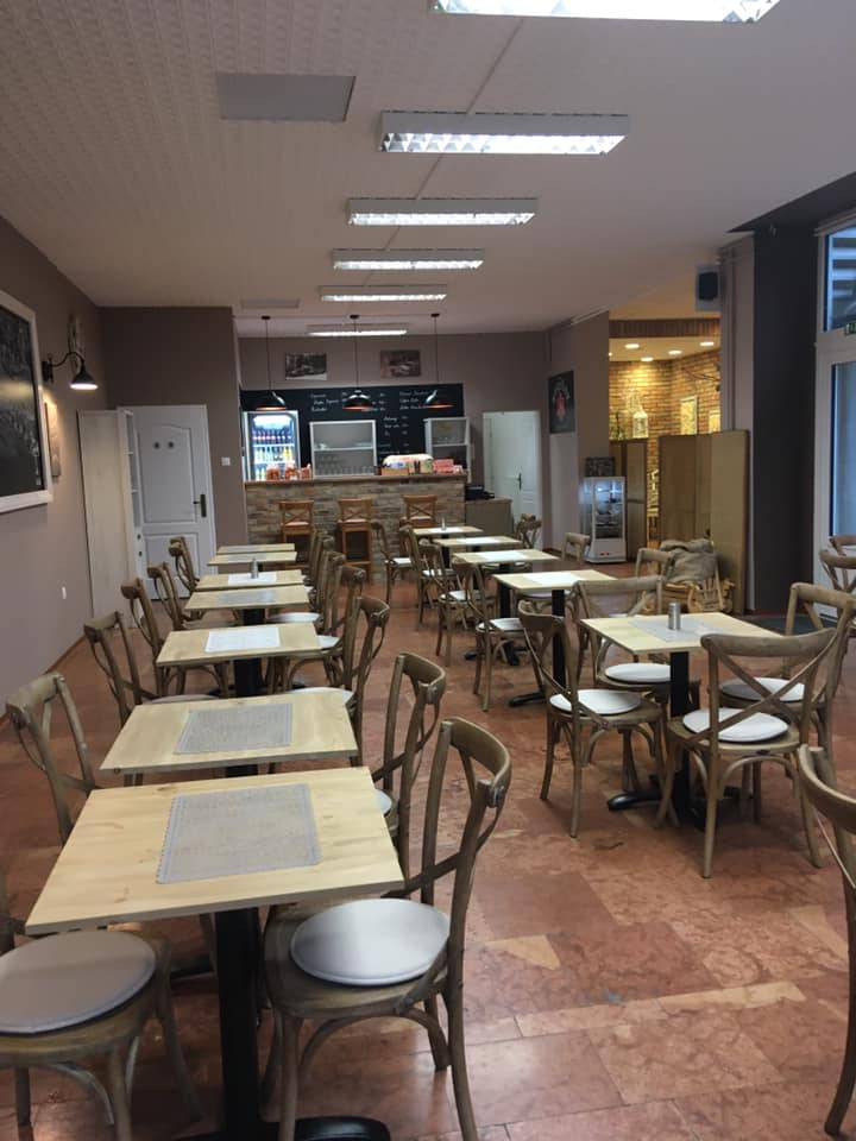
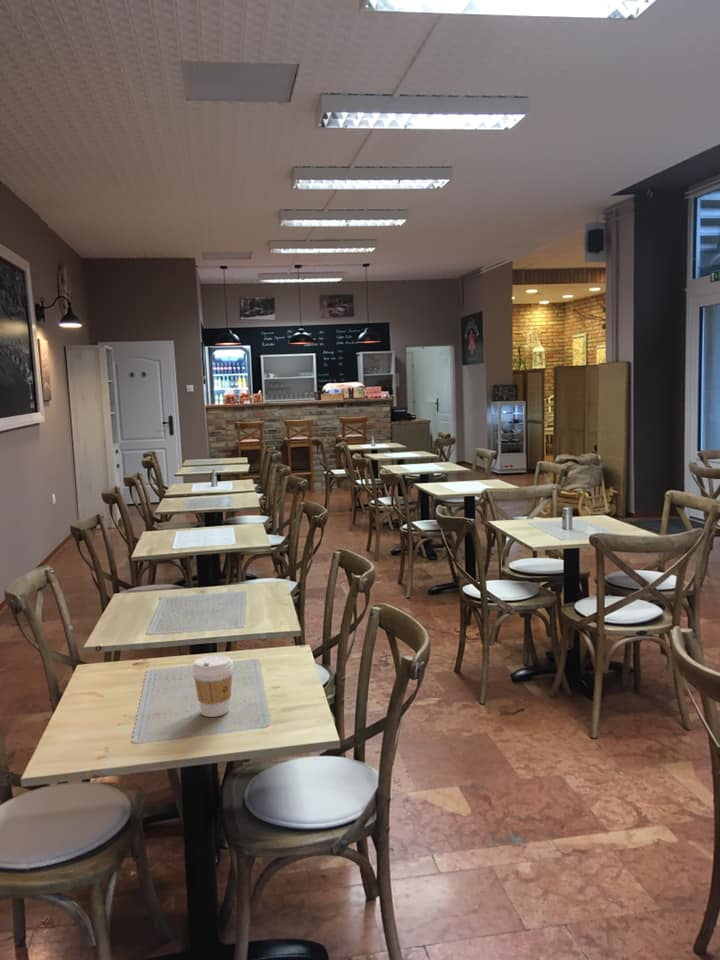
+ coffee cup [191,654,234,718]
